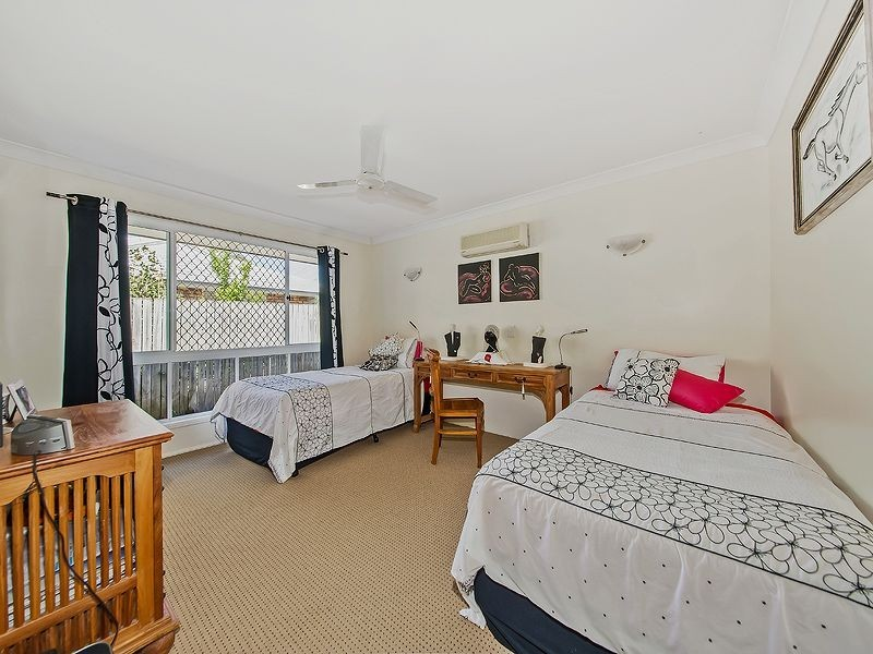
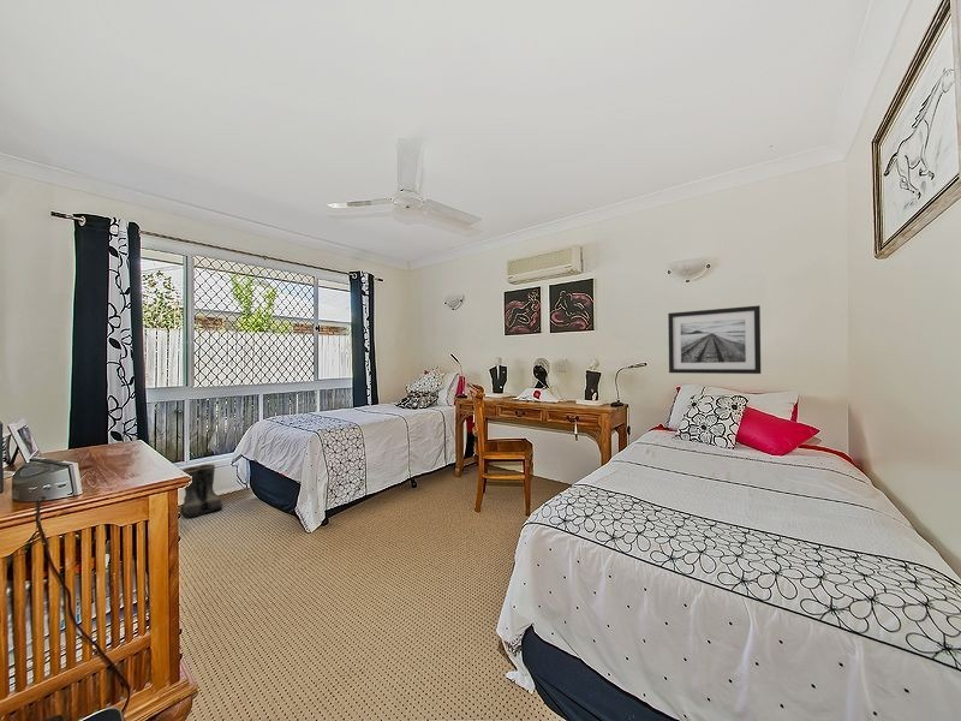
+ boots [181,463,223,518]
+ wall art [667,304,762,375]
